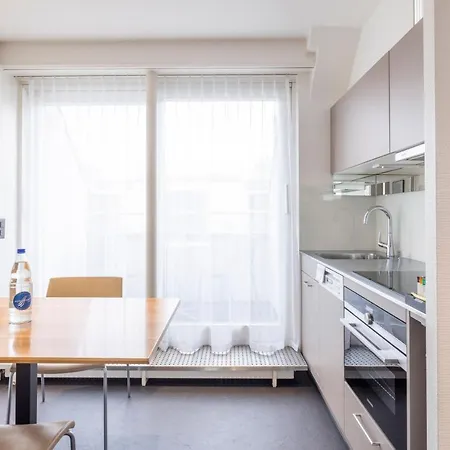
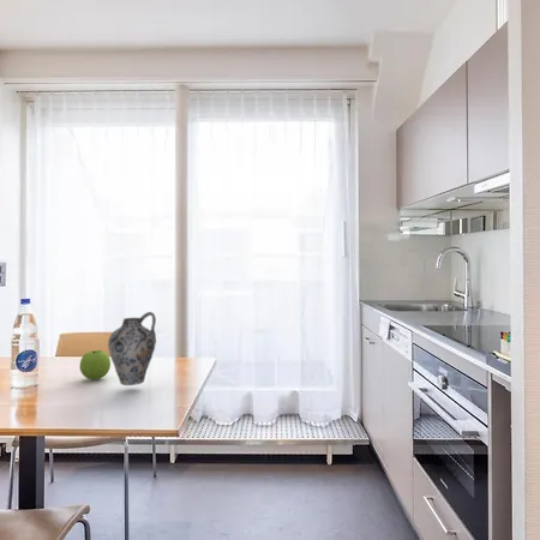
+ apple [79,349,112,380]
+ ceramic jug [107,311,157,386]
